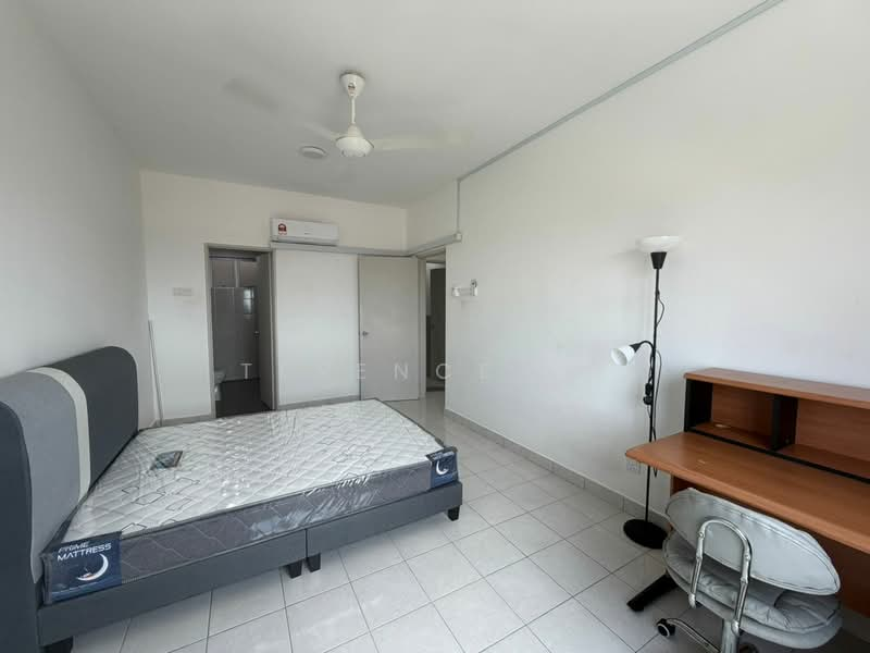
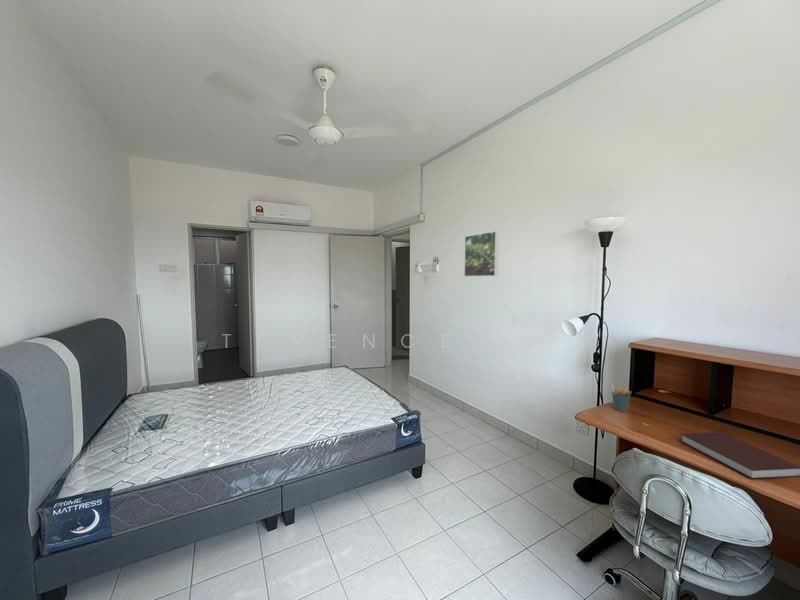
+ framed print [463,230,499,277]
+ notebook [680,431,800,480]
+ pen holder [611,382,632,412]
